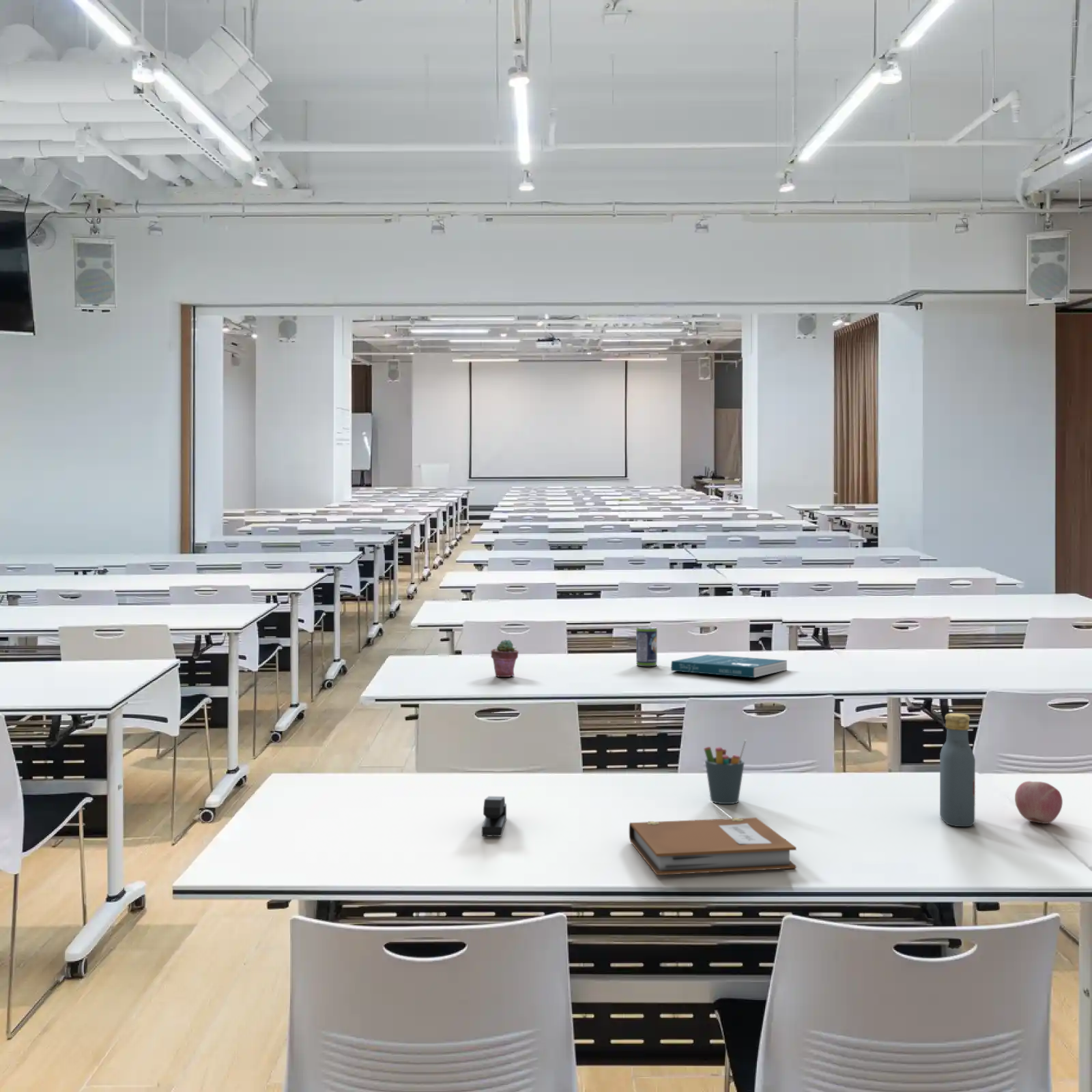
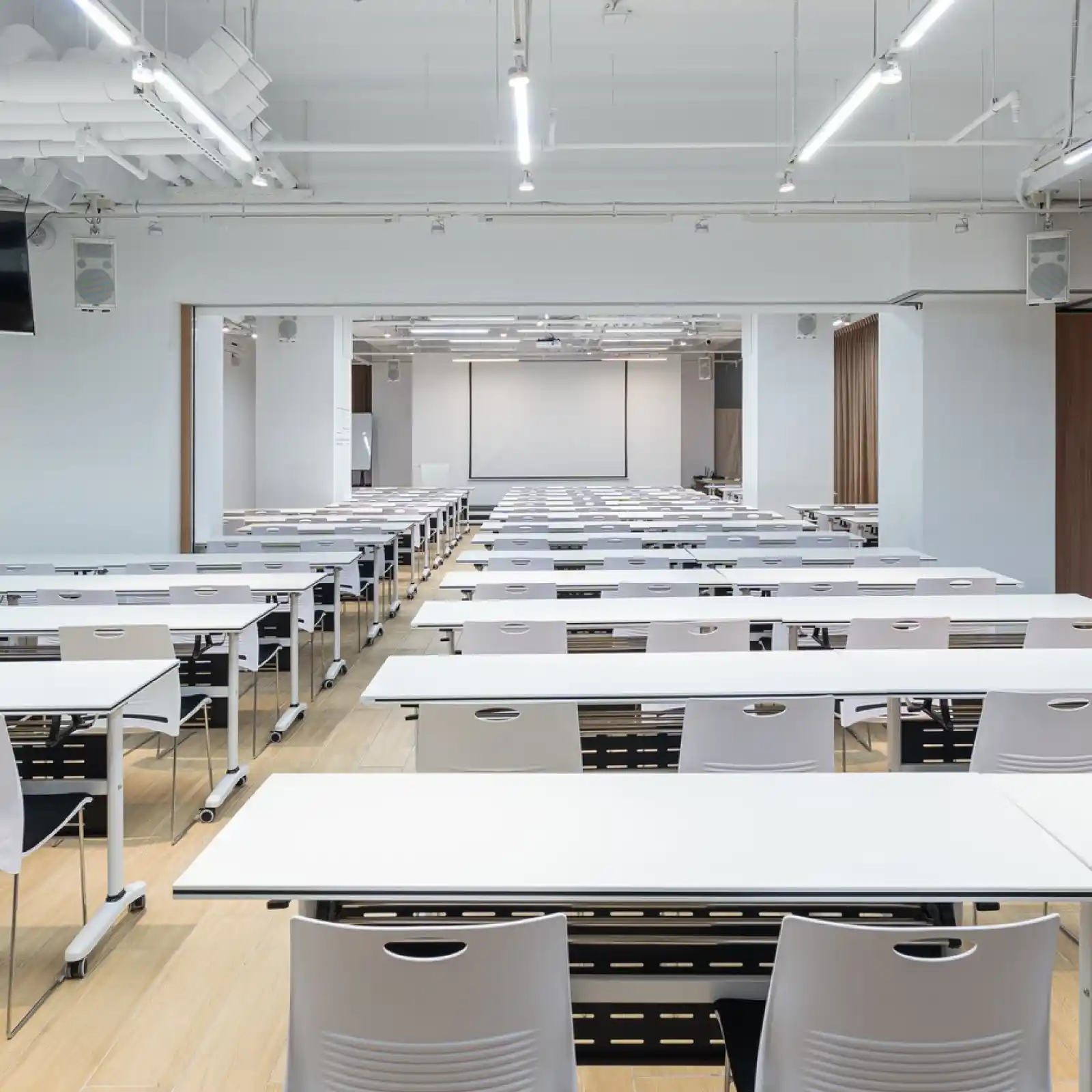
- book [670,654,788,678]
- notebook [629,817,797,876]
- pen holder [704,738,747,805]
- beverage can [635,627,658,667]
- apple [1014,781,1063,824]
- vodka [939,713,976,827]
- stapler [481,796,507,837]
- potted succulent [490,639,519,678]
